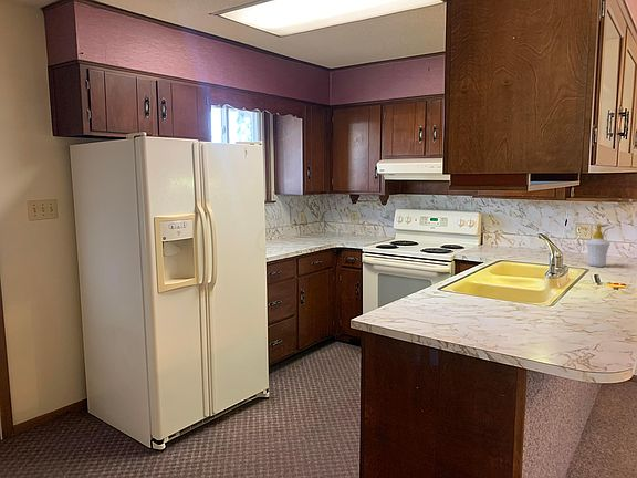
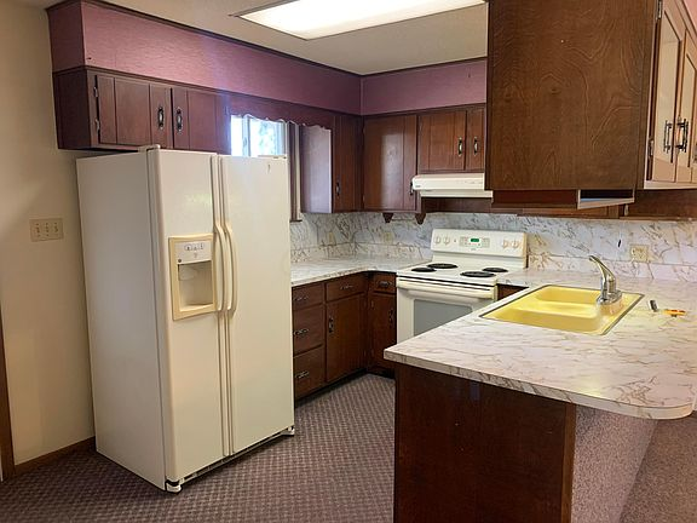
- soap bottle [585,224,612,268]
